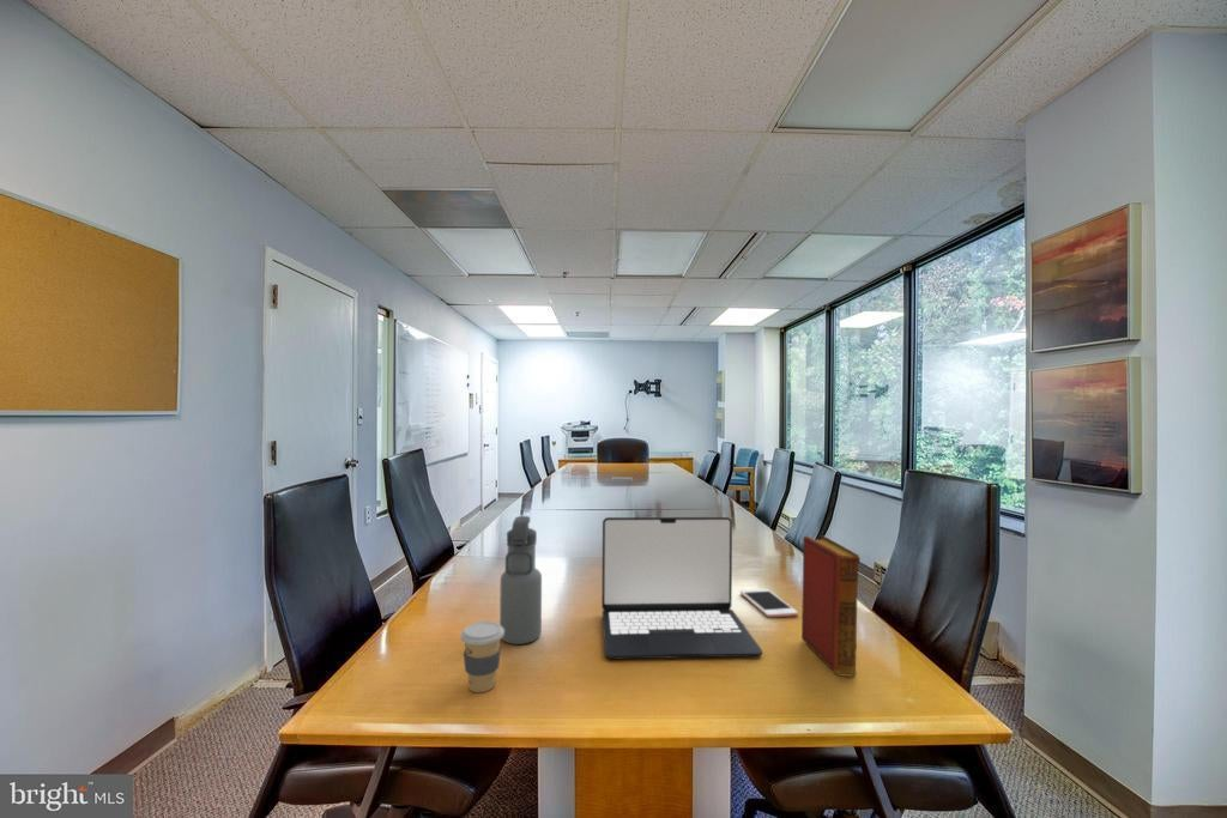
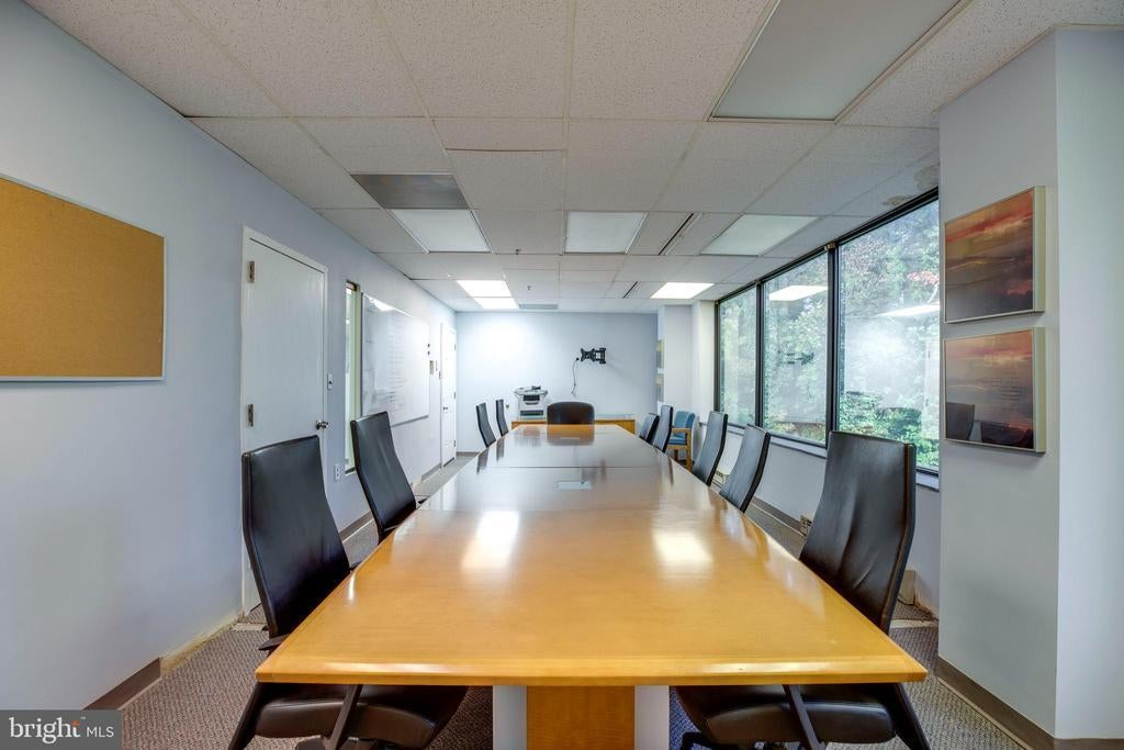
- coffee cup [460,620,504,693]
- book [800,534,862,678]
- water bottle [498,515,543,646]
- cell phone [739,588,799,619]
- laptop [600,516,763,660]
